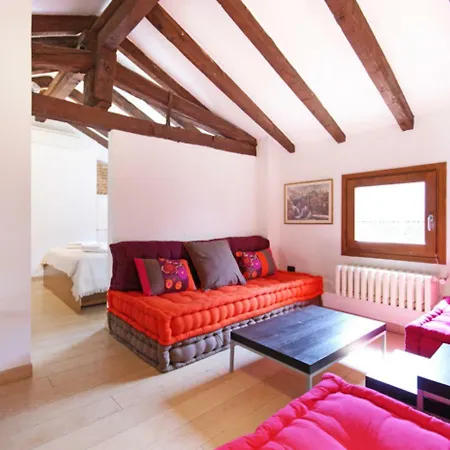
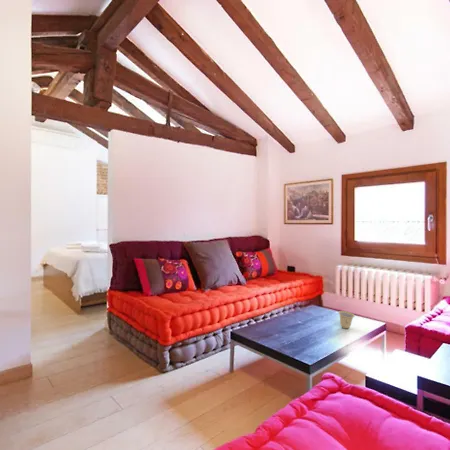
+ cup [338,310,356,330]
